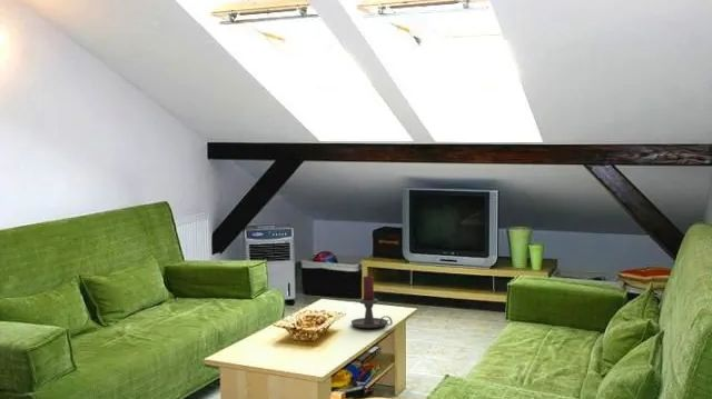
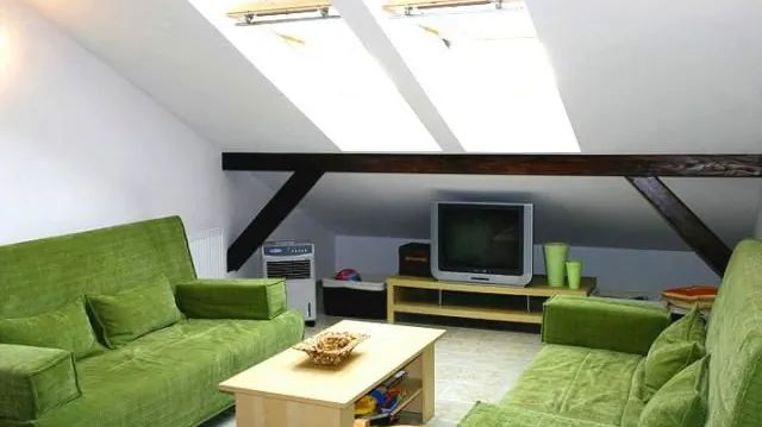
- candle holder [350,275,394,329]
